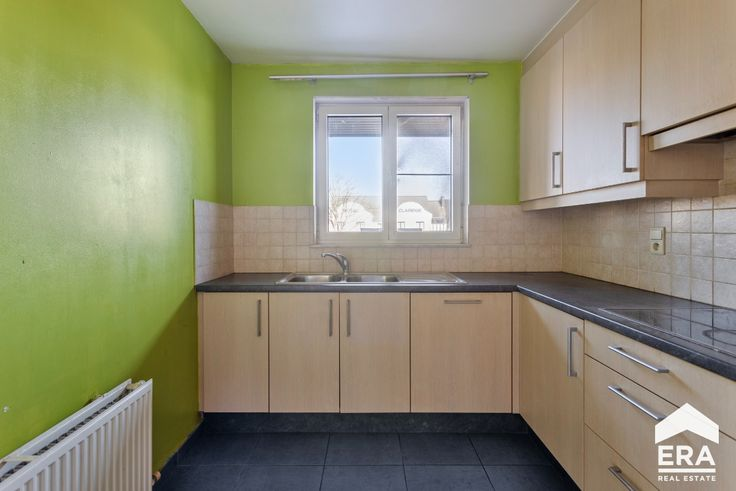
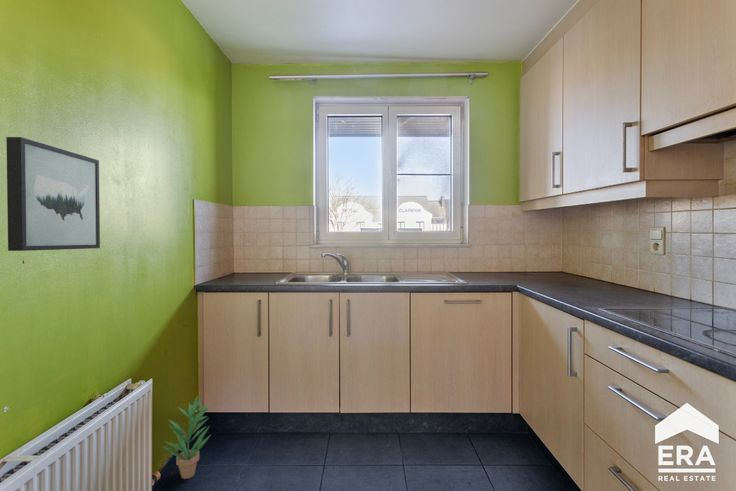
+ wall art [5,136,101,252]
+ potted plant [162,396,212,480]
